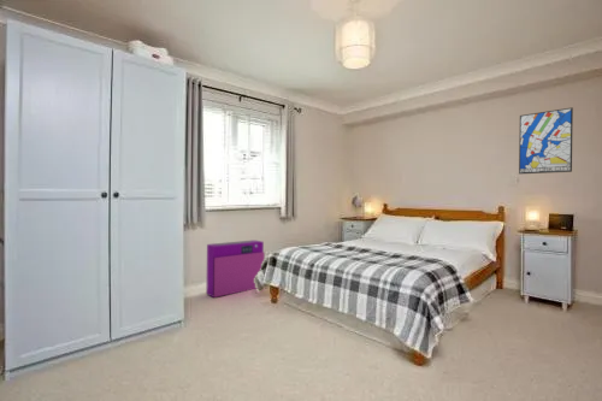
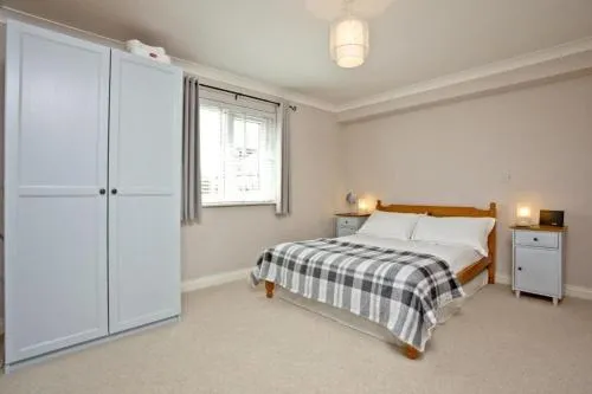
- wall art [518,107,574,175]
- air purifier [205,240,266,299]
